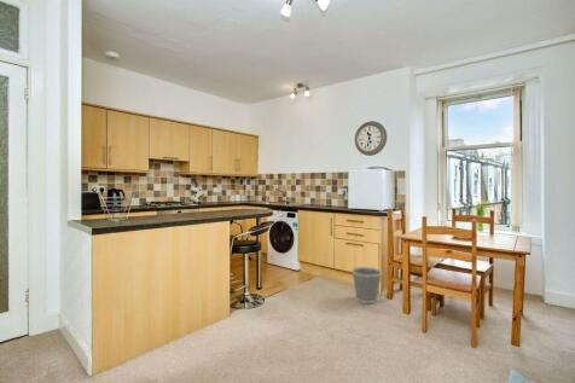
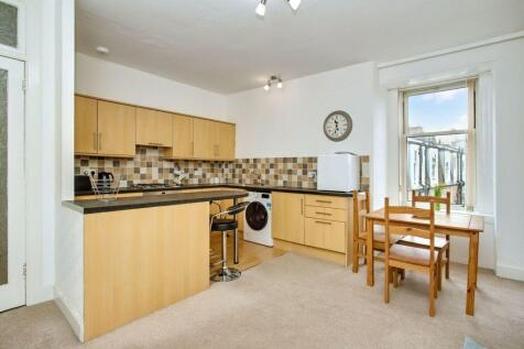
- wastebasket [350,266,383,304]
